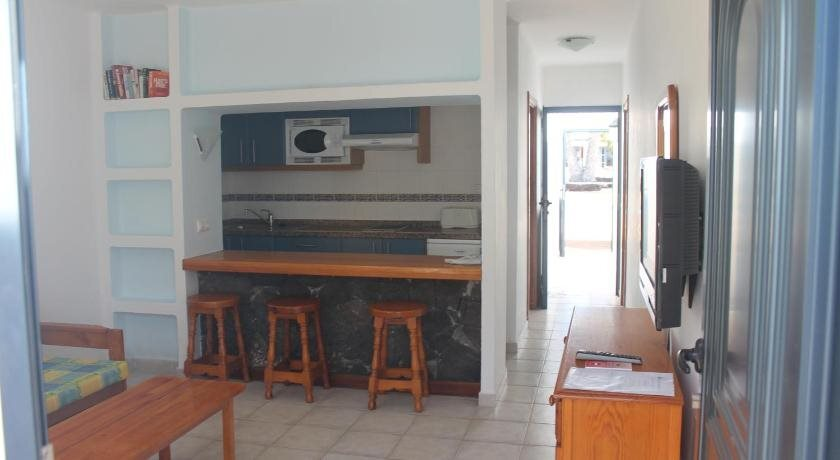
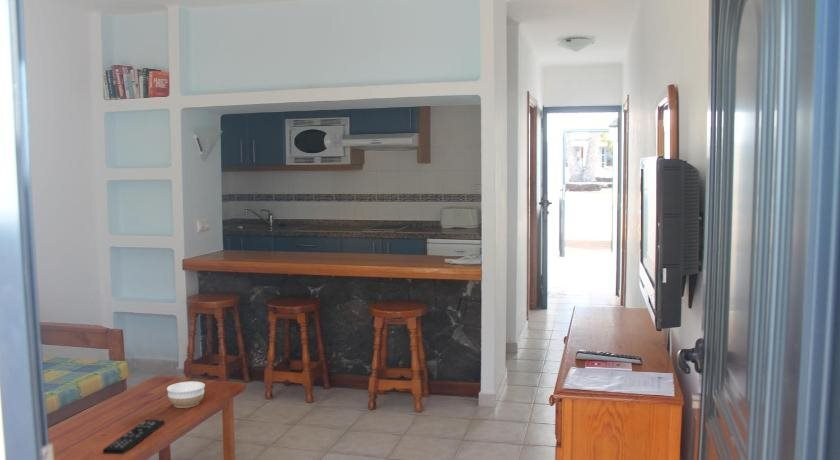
+ bowl [166,380,206,409]
+ remote control [102,418,165,455]
